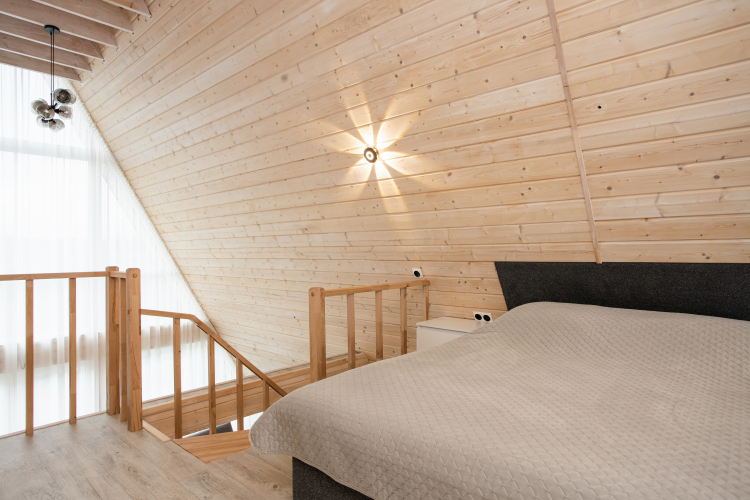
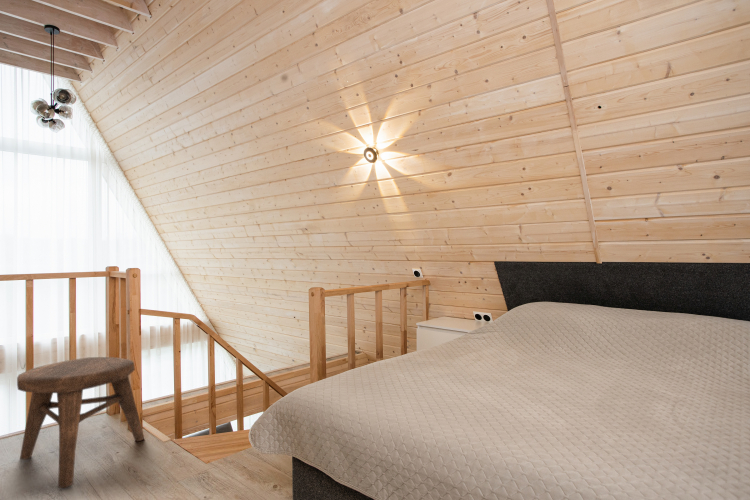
+ stool [16,356,145,489]
